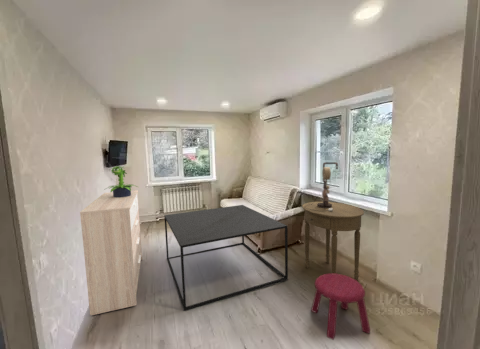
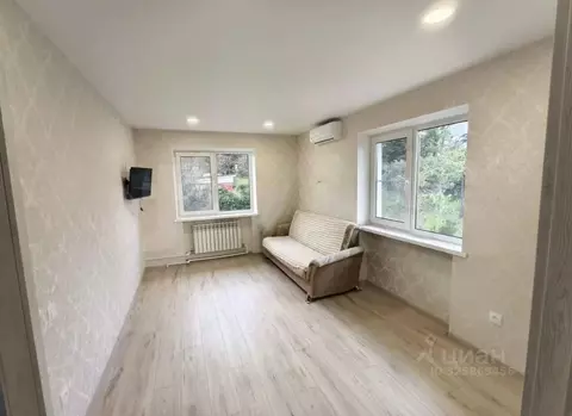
- stool [310,272,371,341]
- coffee table [163,204,289,312]
- potted plant [103,165,139,197]
- side table [301,201,365,281]
- table lamp [306,161,342,211]
- sideboard [79,189,143,317]
